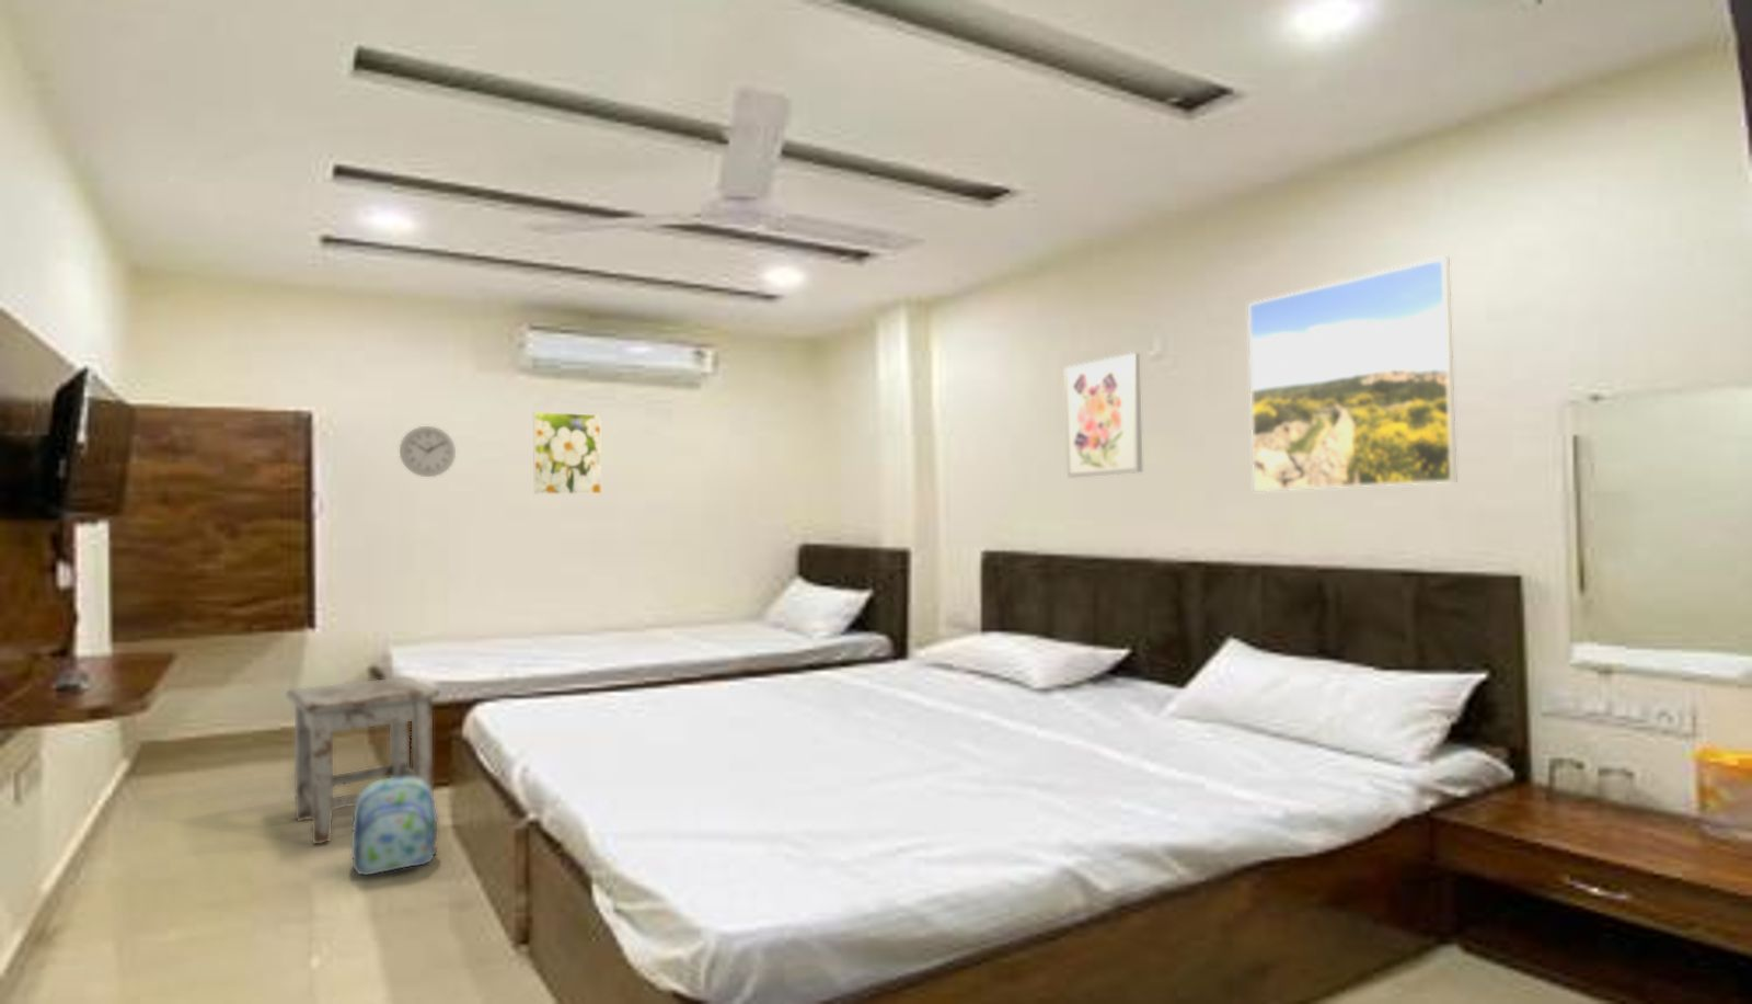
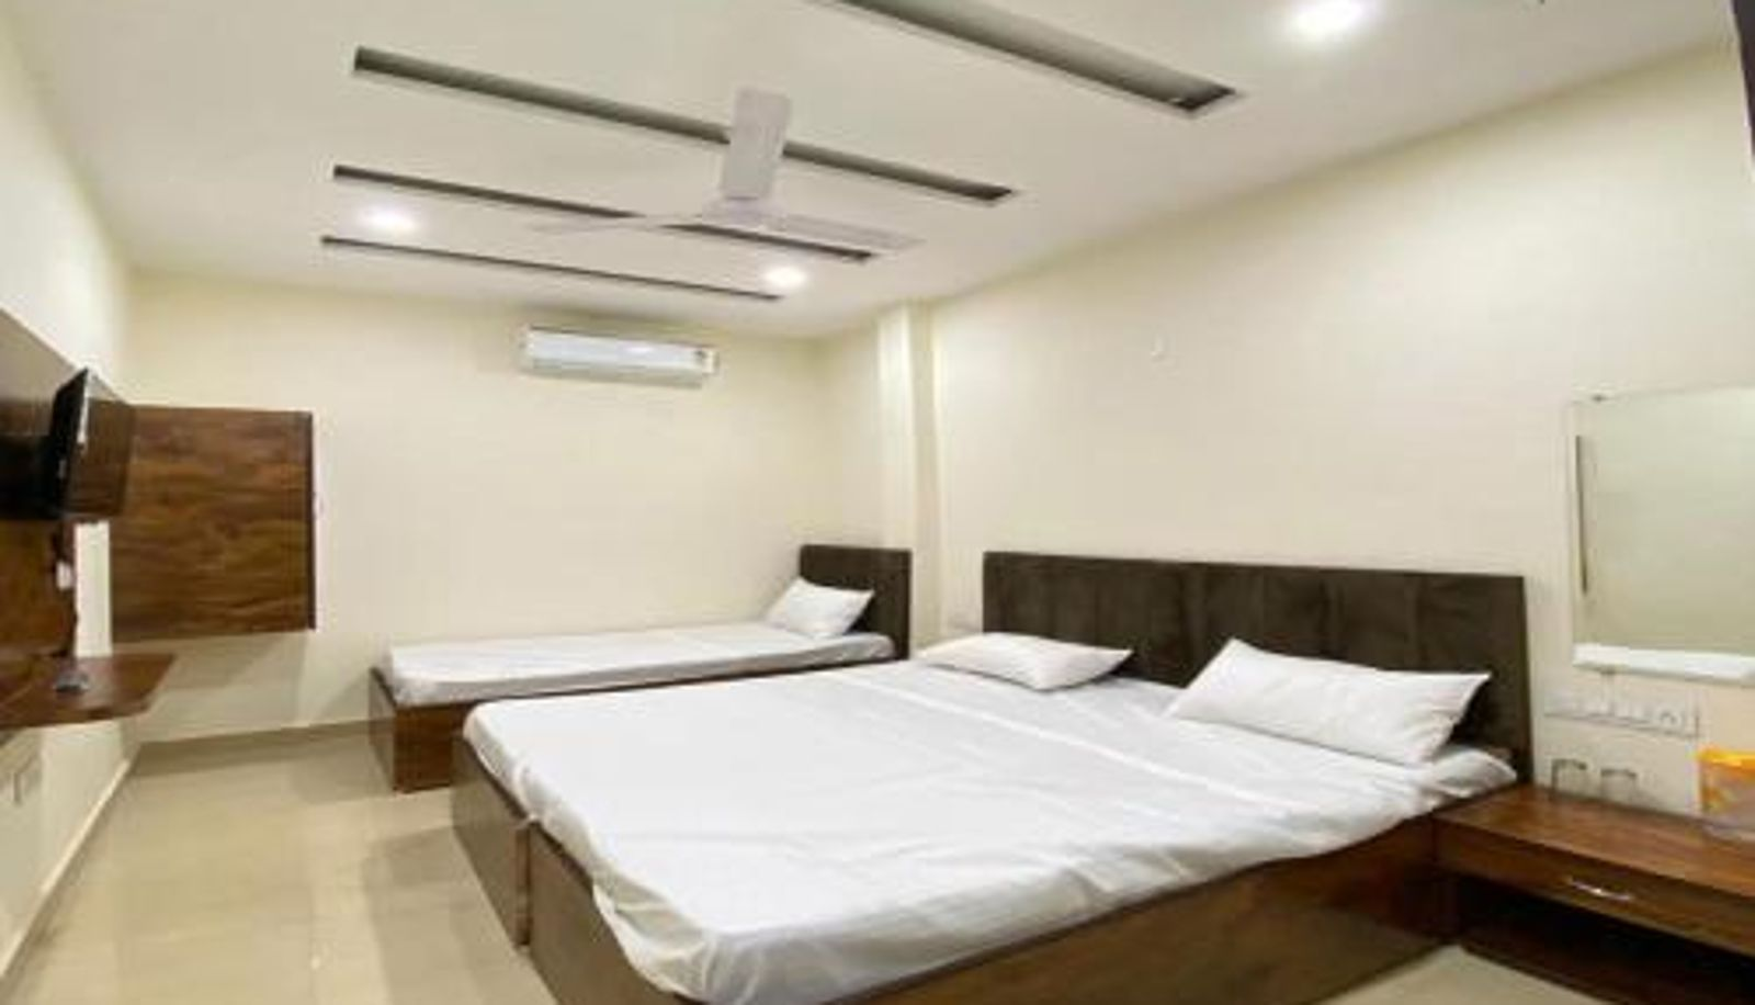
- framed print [532,411,603,496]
- backpack [350,778,438,875]
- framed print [1247,255,1457,492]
- wall clock [398,425,456,478]
- stool [285,675,442,845]
- wall art [1064,352,1144,478]
